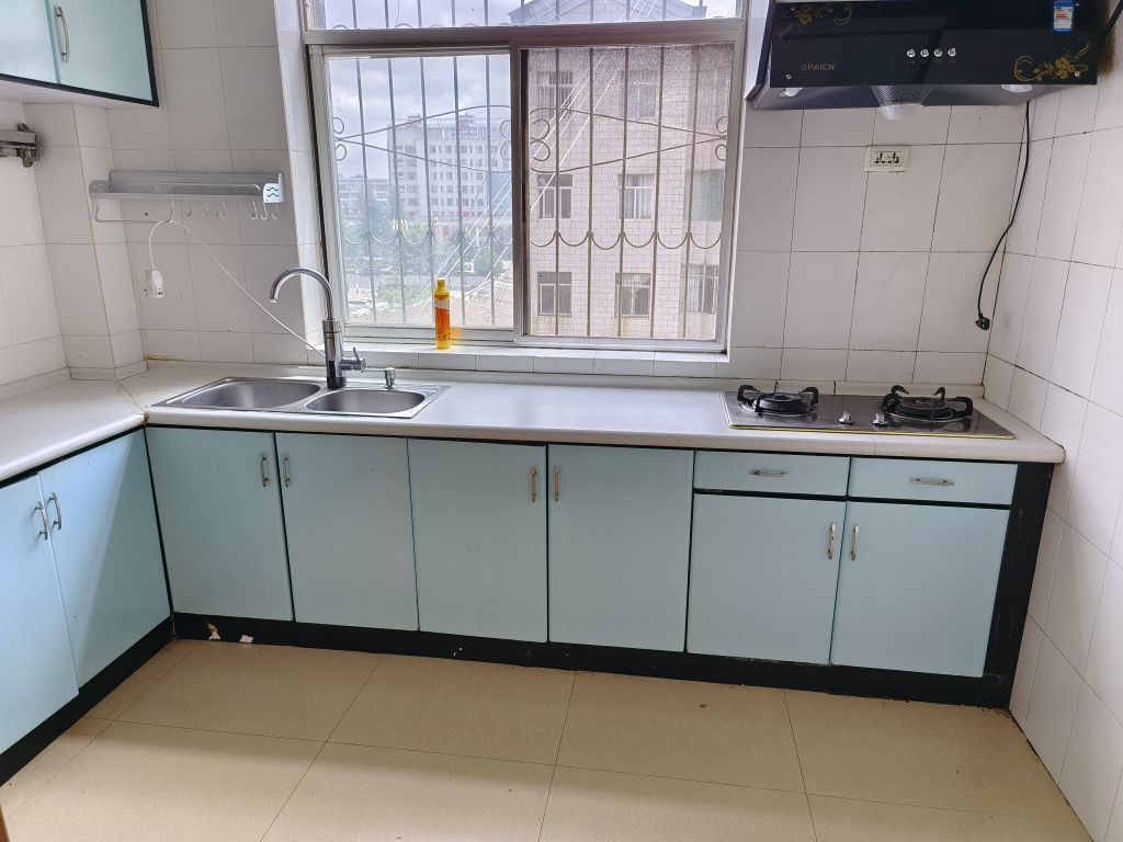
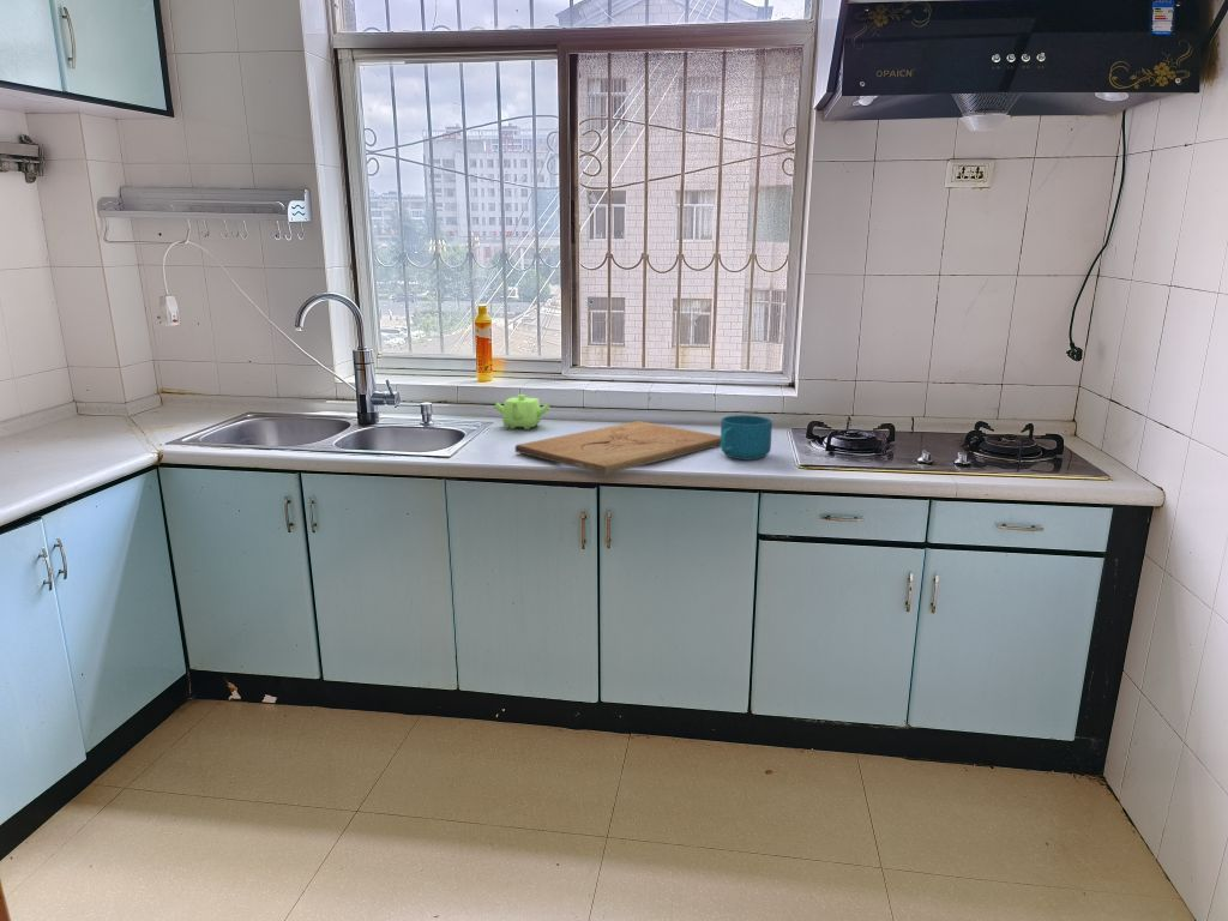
+ teapot [493,393,552,431]
+ cutting board [514,420,721,475]
+ cup [720,414,773,460]
